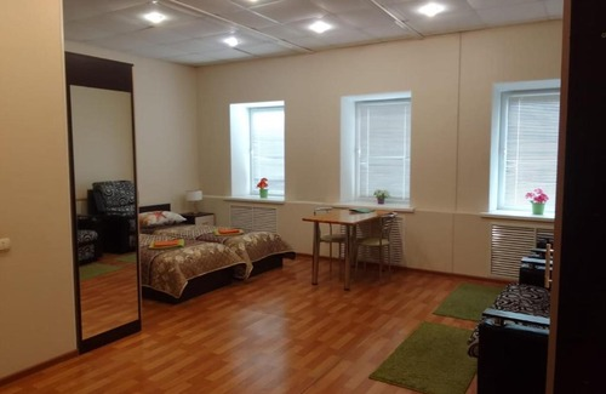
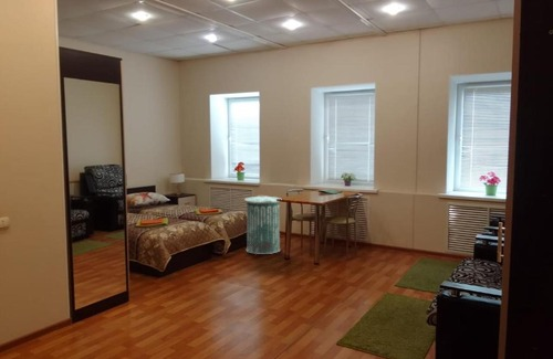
+ trash can [243,194,281,255]
